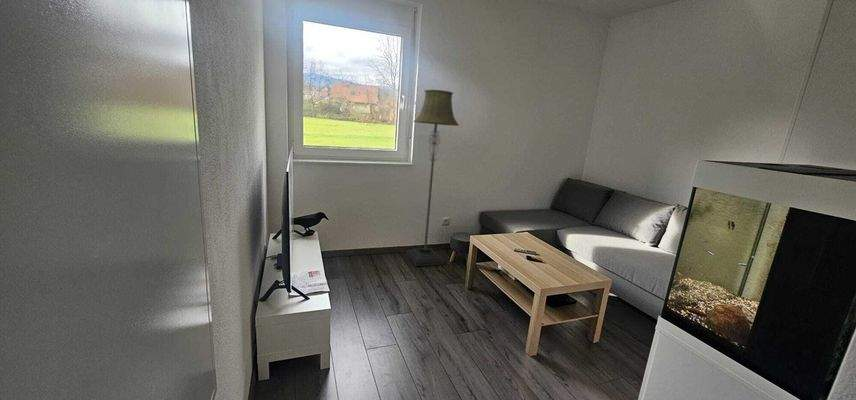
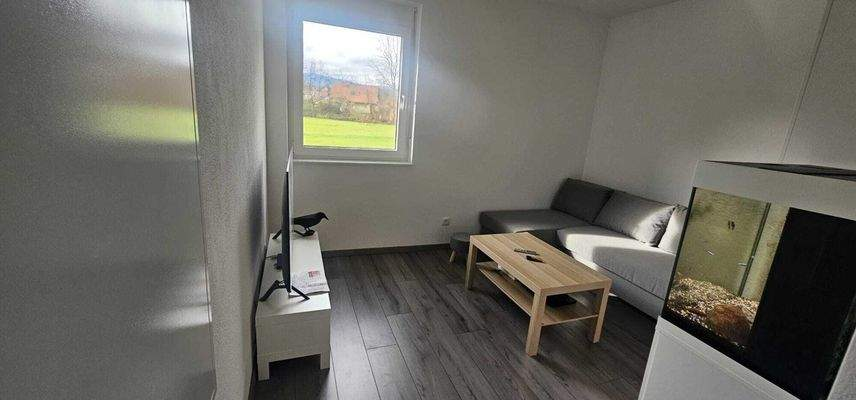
- floor lamp [405,89,460,267]
